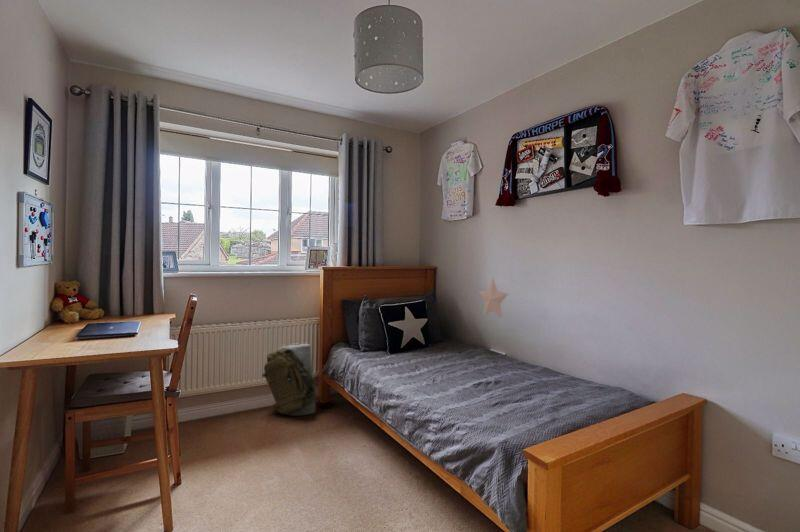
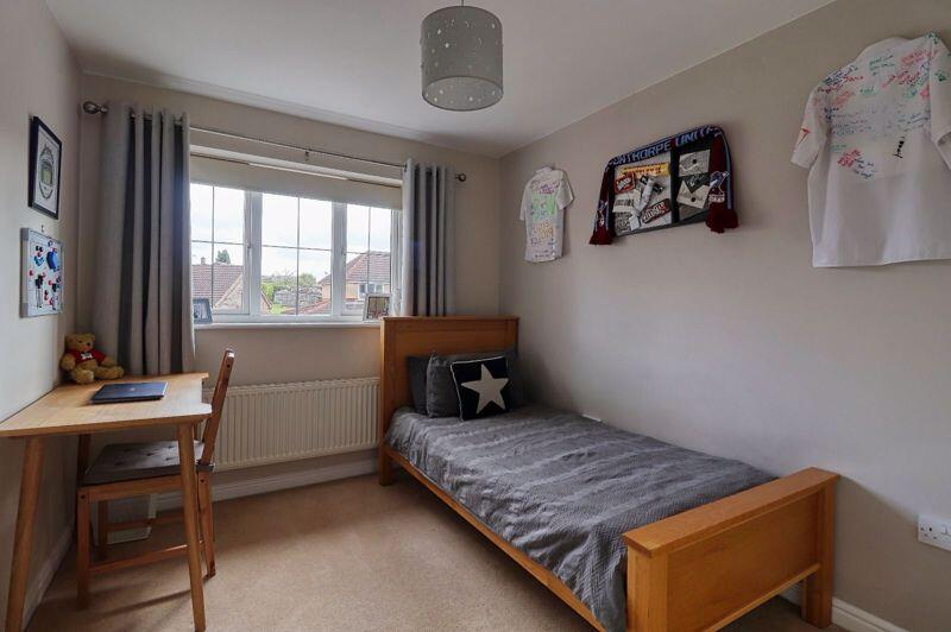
- backpack [261,343,317,417]
- decorative star [478,277,509,320]
